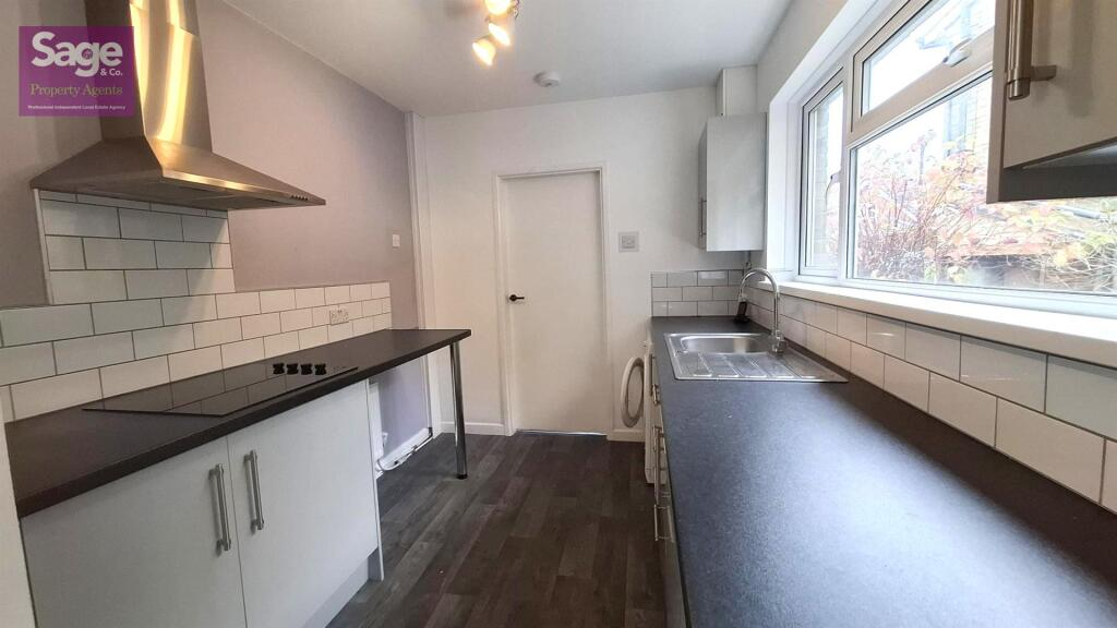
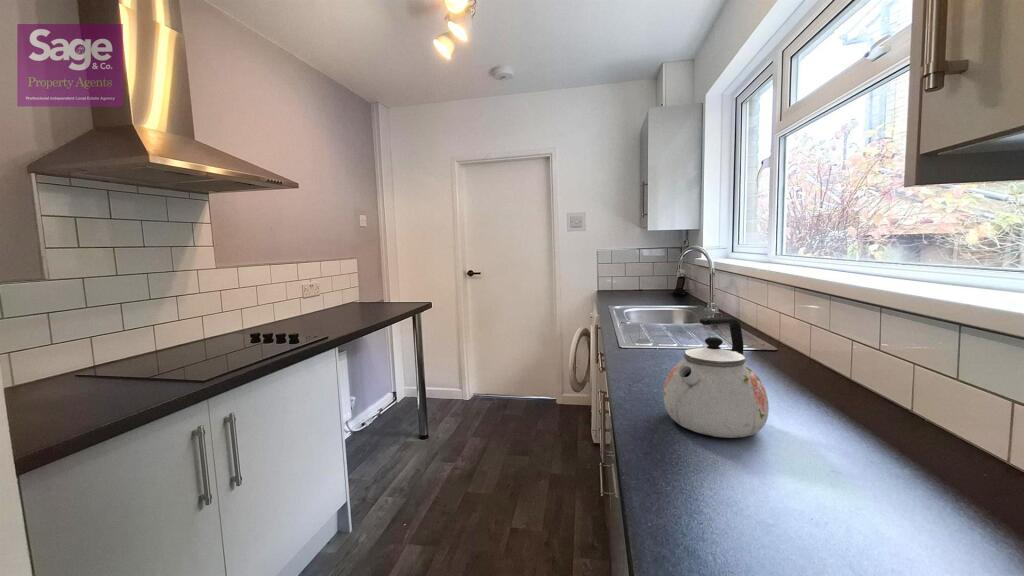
+ kettle [663,316,770,439]
